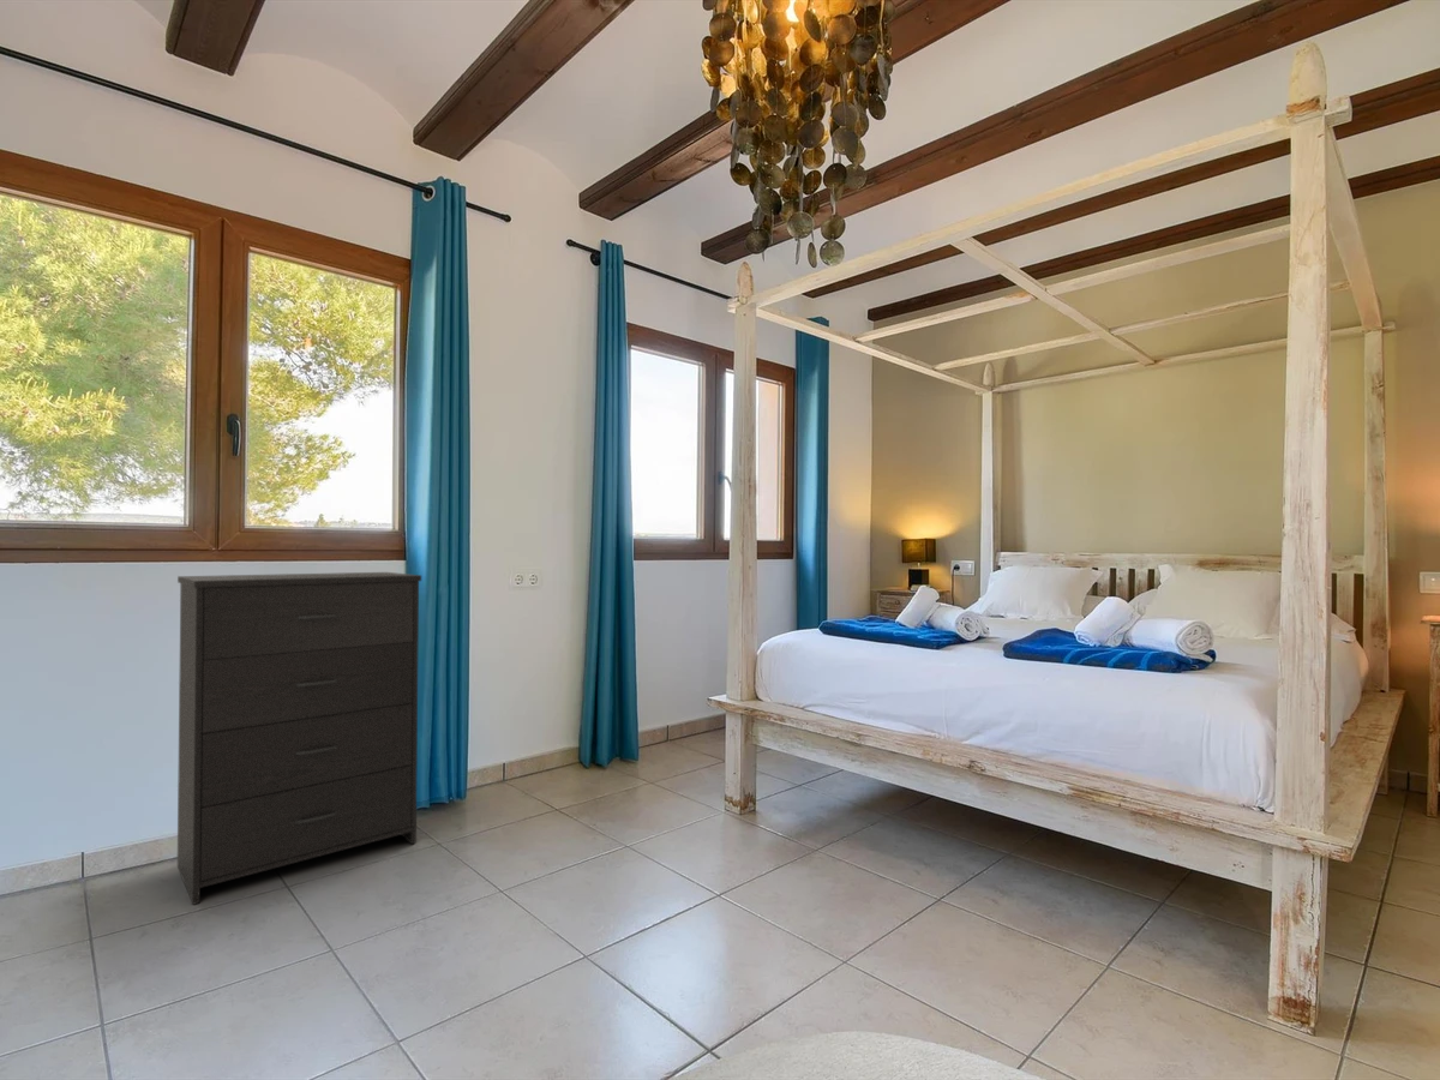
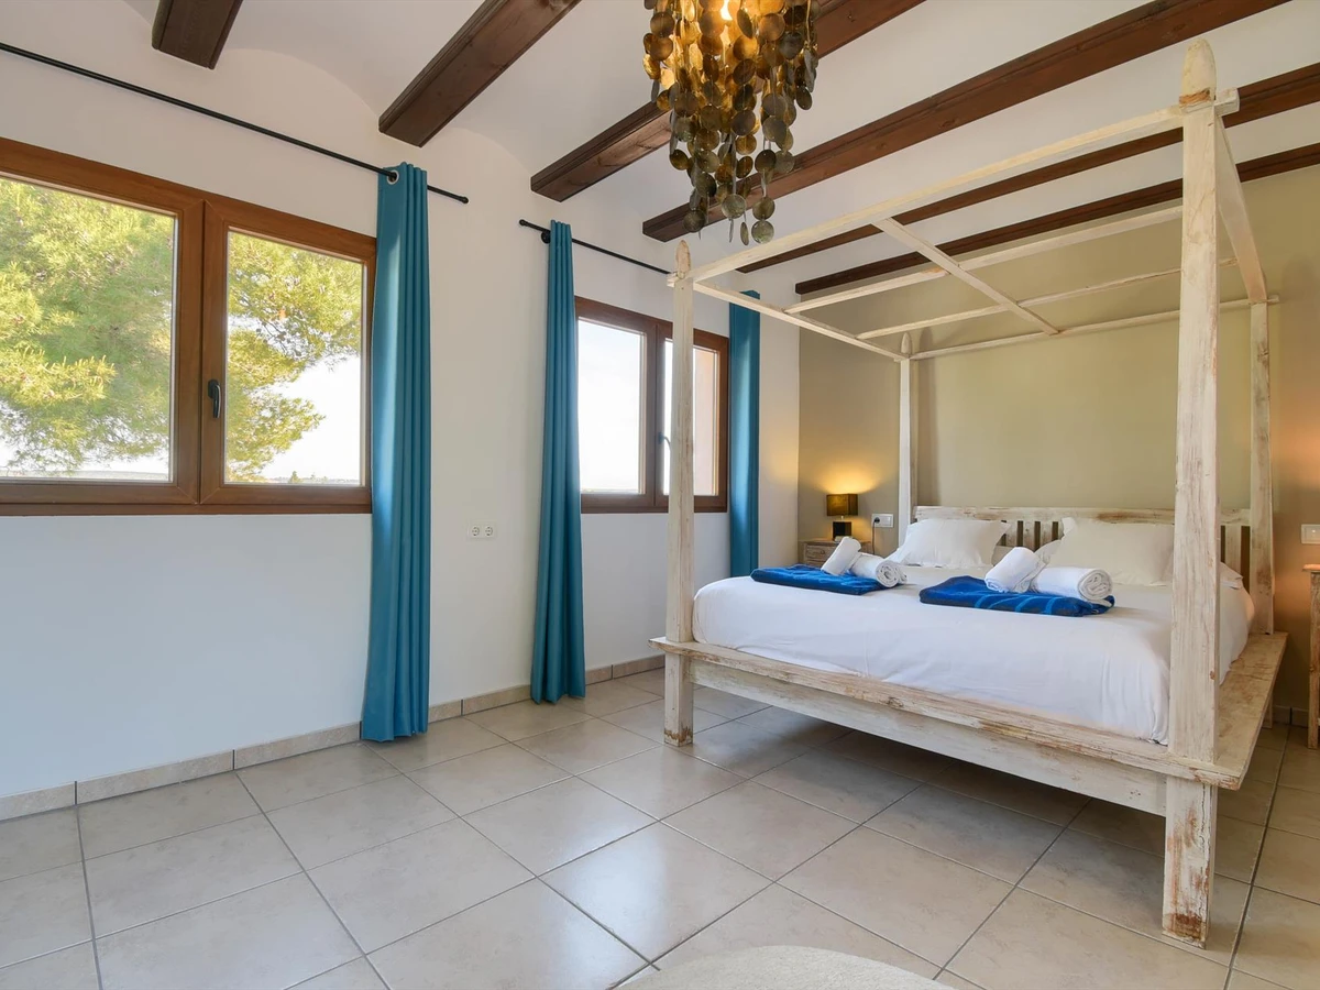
- dresser [176,571,422,906]
